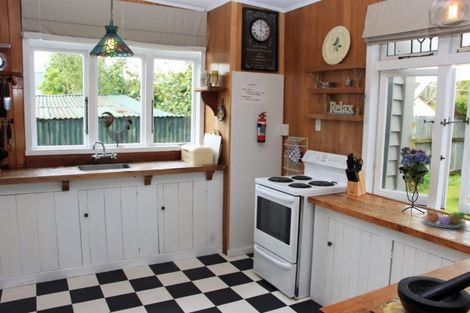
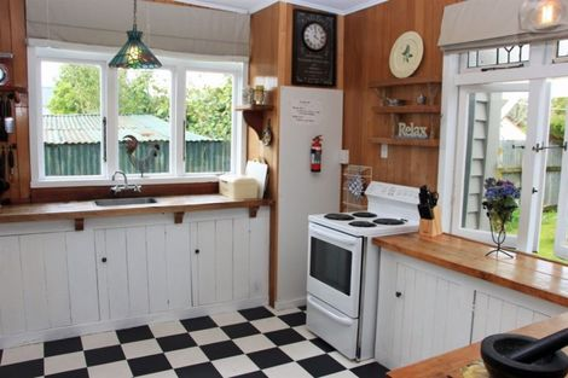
- fruit bowl [421,210,470,229]
